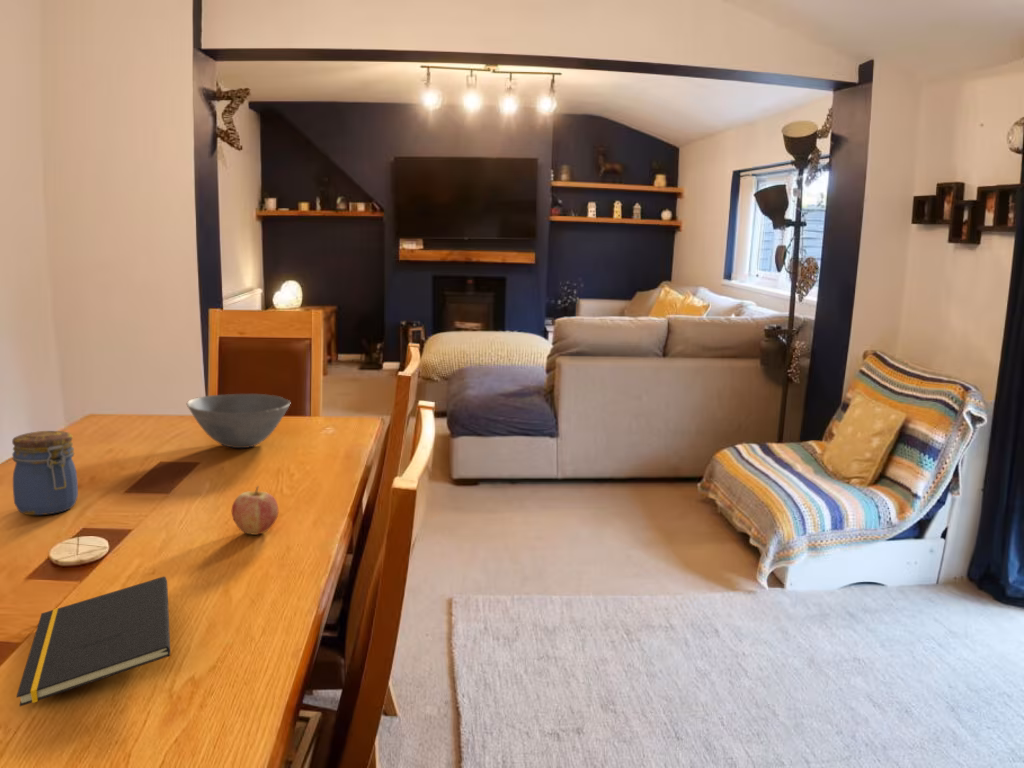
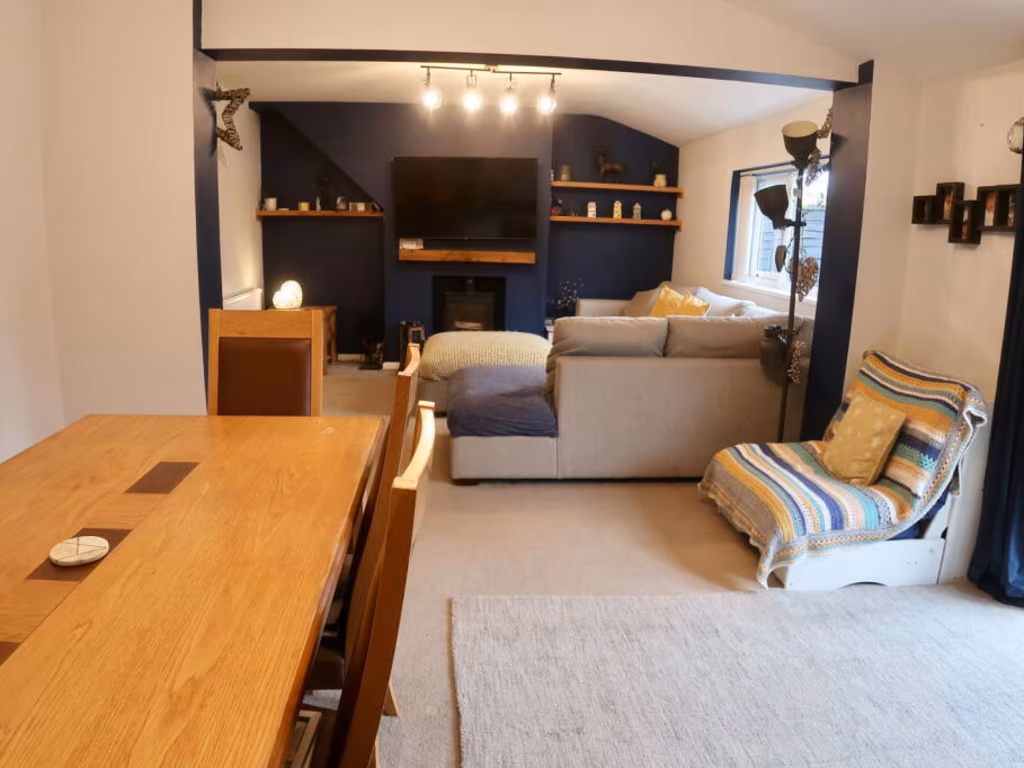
- notepad [15,575,171,707]
- bowl [186,393,291,449]
- fruit [231,485,279,536]
- jar [11,430,79,516]
